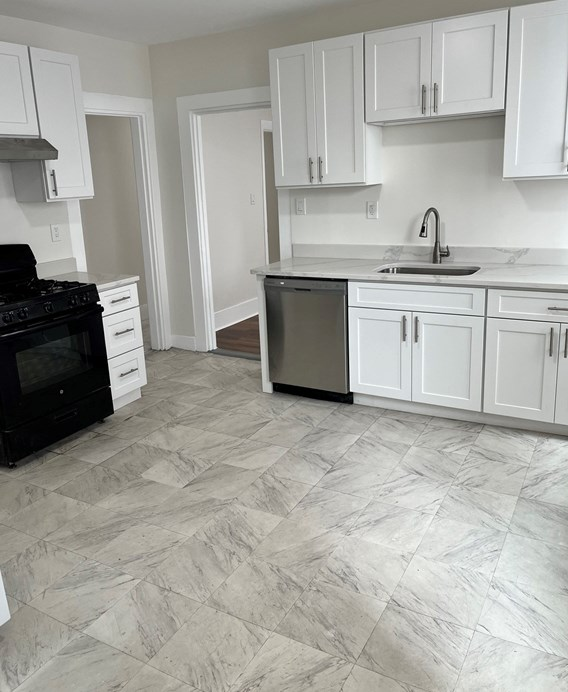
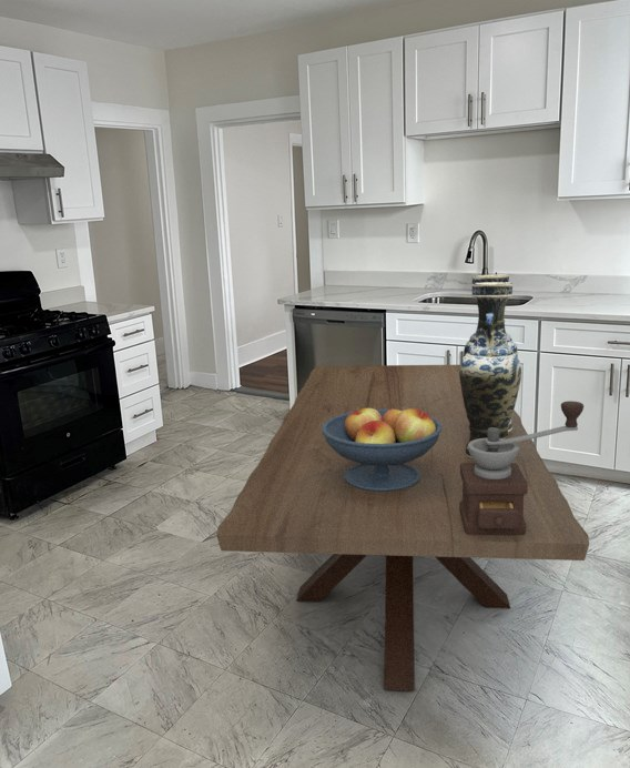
+ fruit bowl [322,406,441,492]
+ coffee grinder [459,400,585,535]
+ vase [459,273,522,459]
+ dining table [215,364,590,693]
